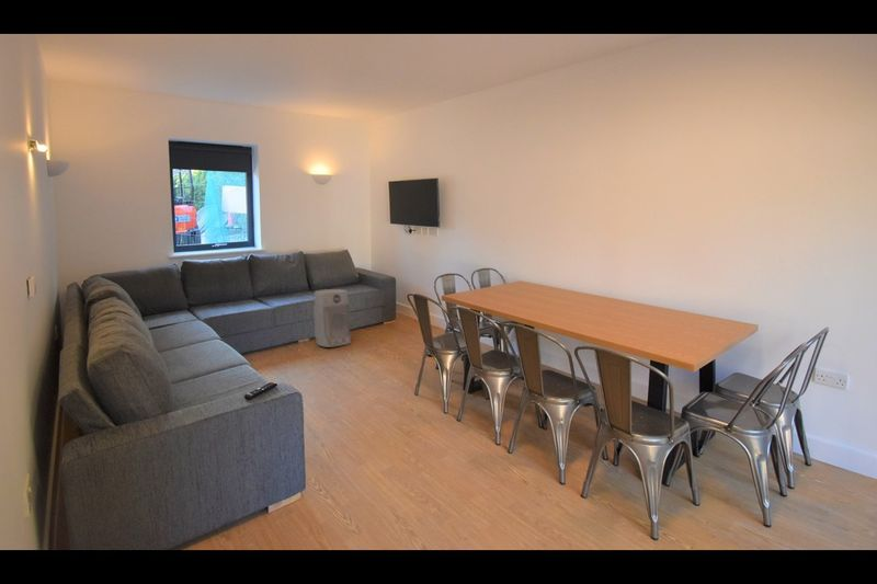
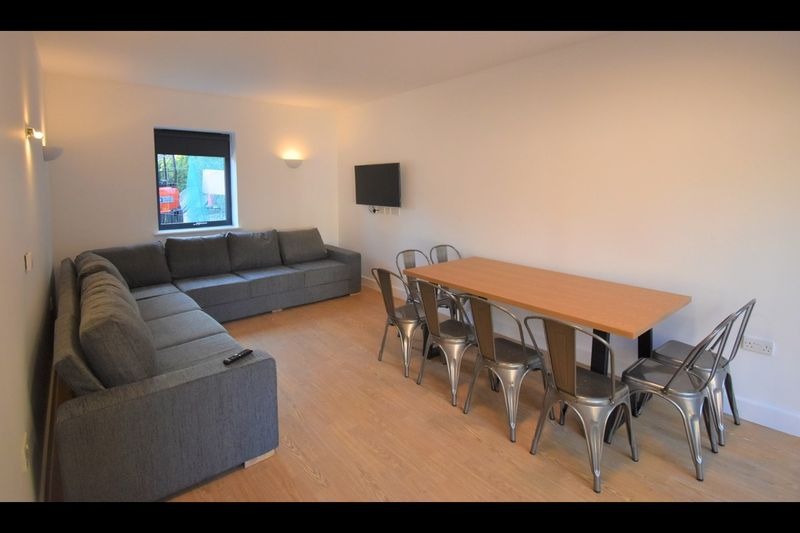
- air purifier [312,288,352,348]
